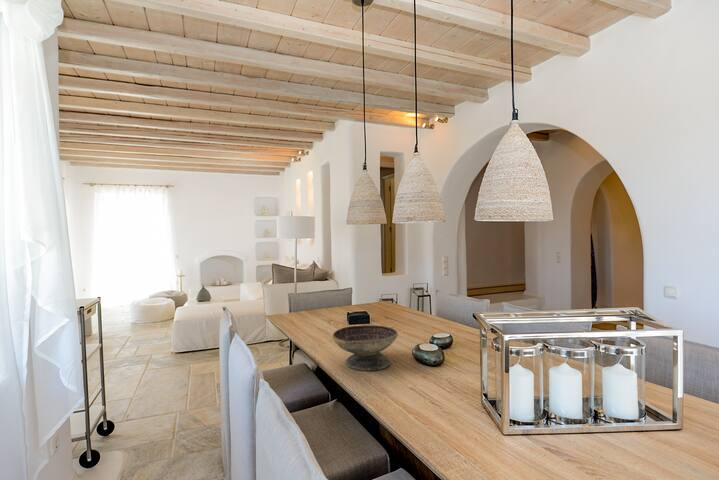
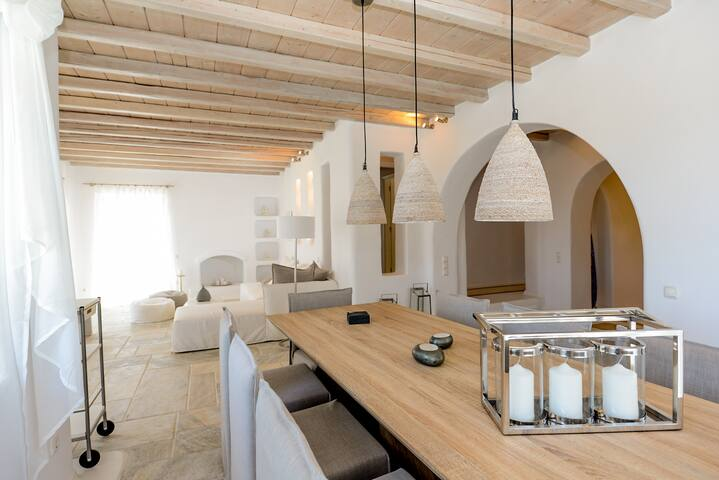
- decorative bowl [331,325,399,372]
